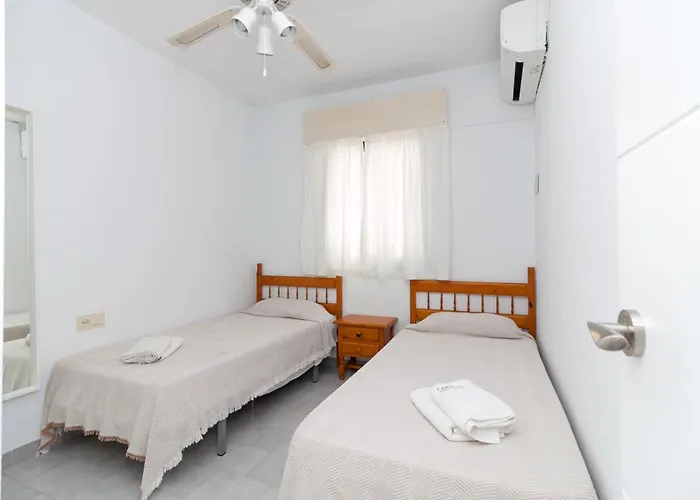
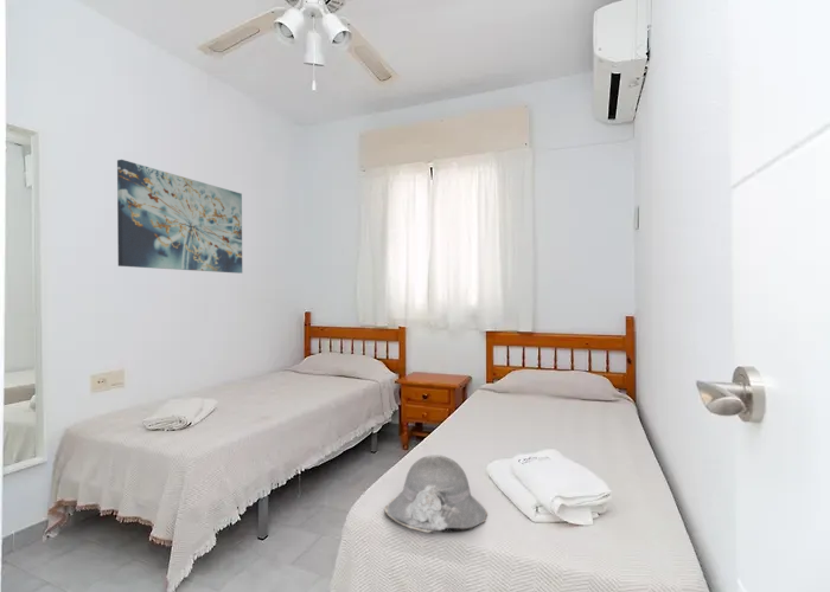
+ wall art [116,159,243,275]
+ hat [383,453,489,535]
